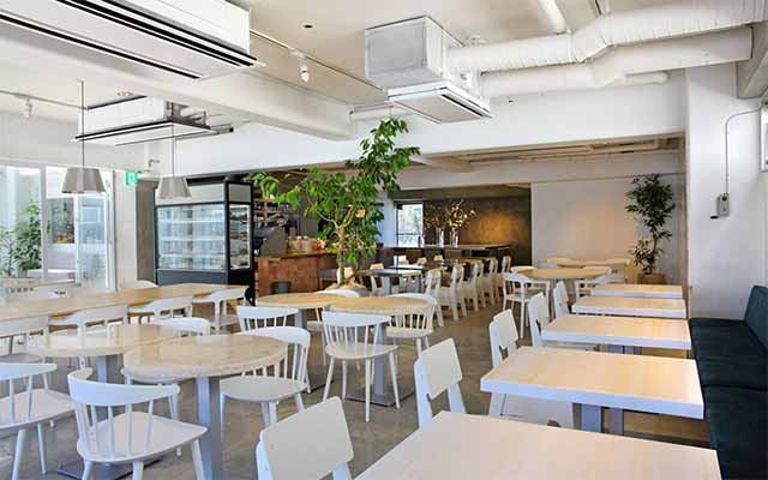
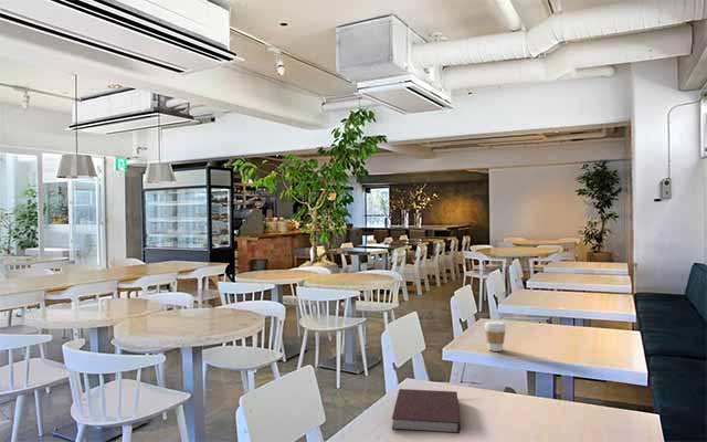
+ coffee cup [484,320,507,352]
+ notebook [391,388,461,434]
